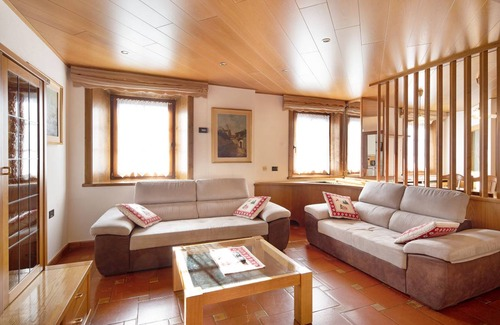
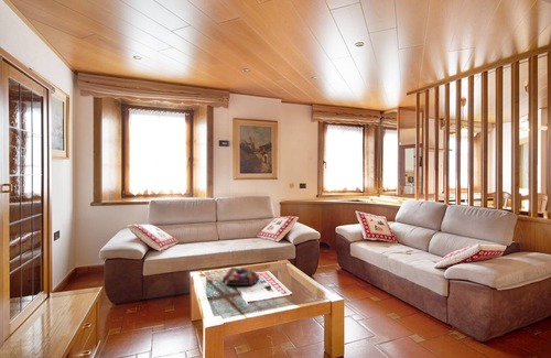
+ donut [222,267,260,286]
